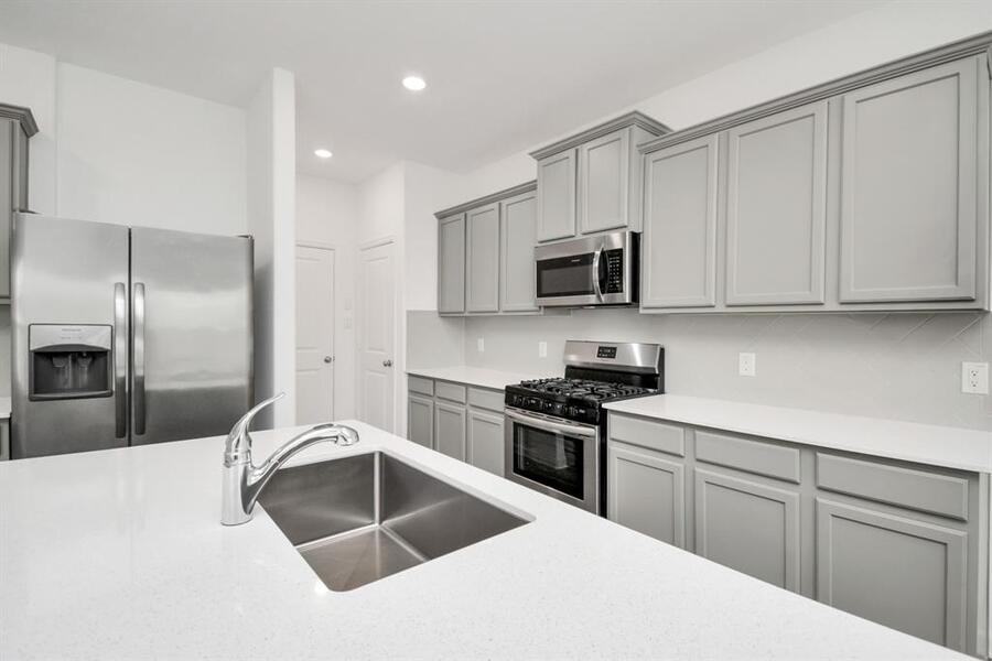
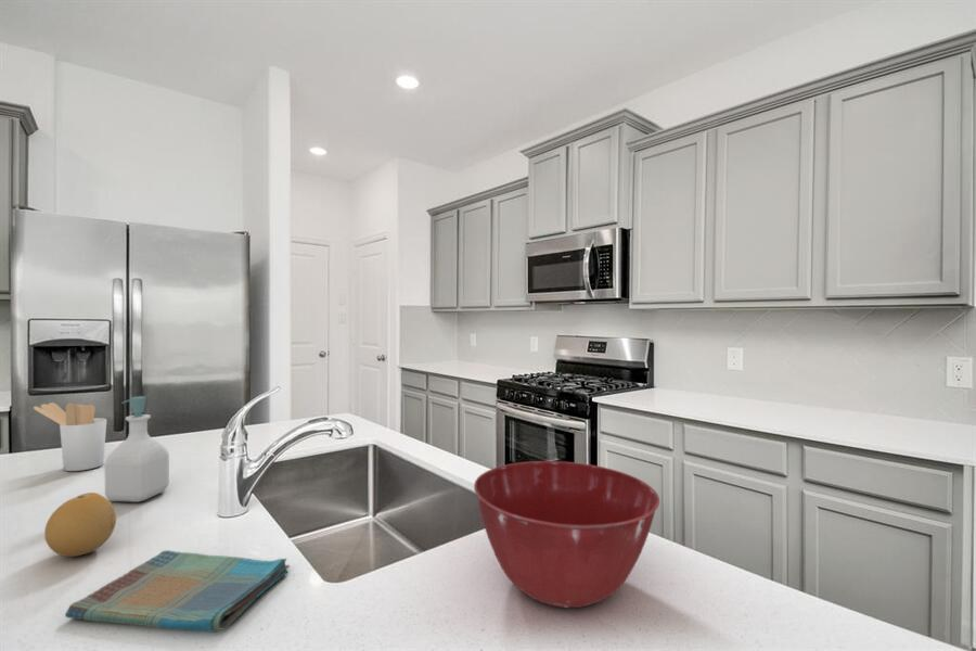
+ fruit [43,492,117,558]
+ soap bottle [104,395,170,503]
+ utensil holder [33,401,107,472]
+ dish towel [64,549,291,634]
+ mixing bowl [473,460,660,609]
